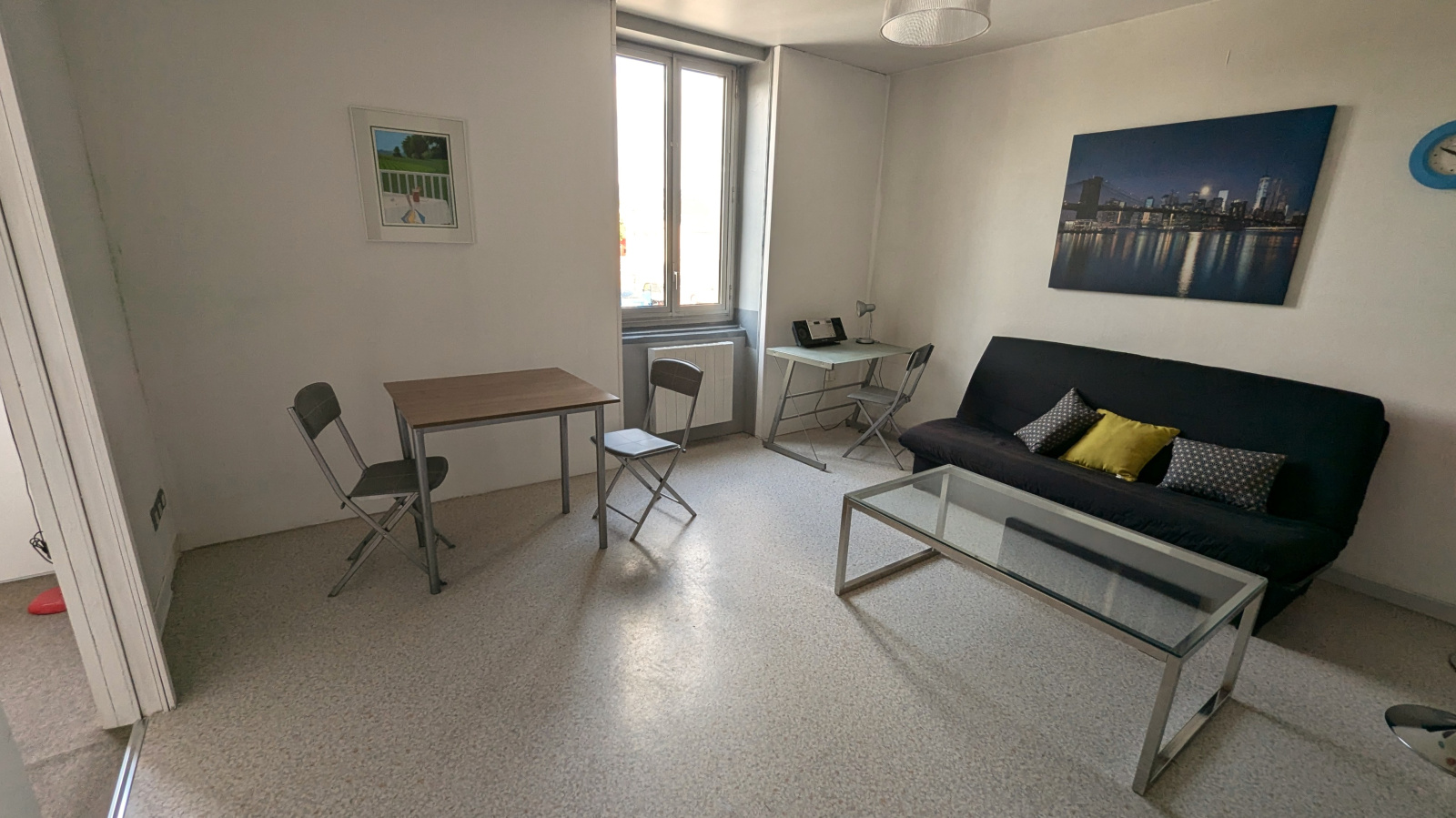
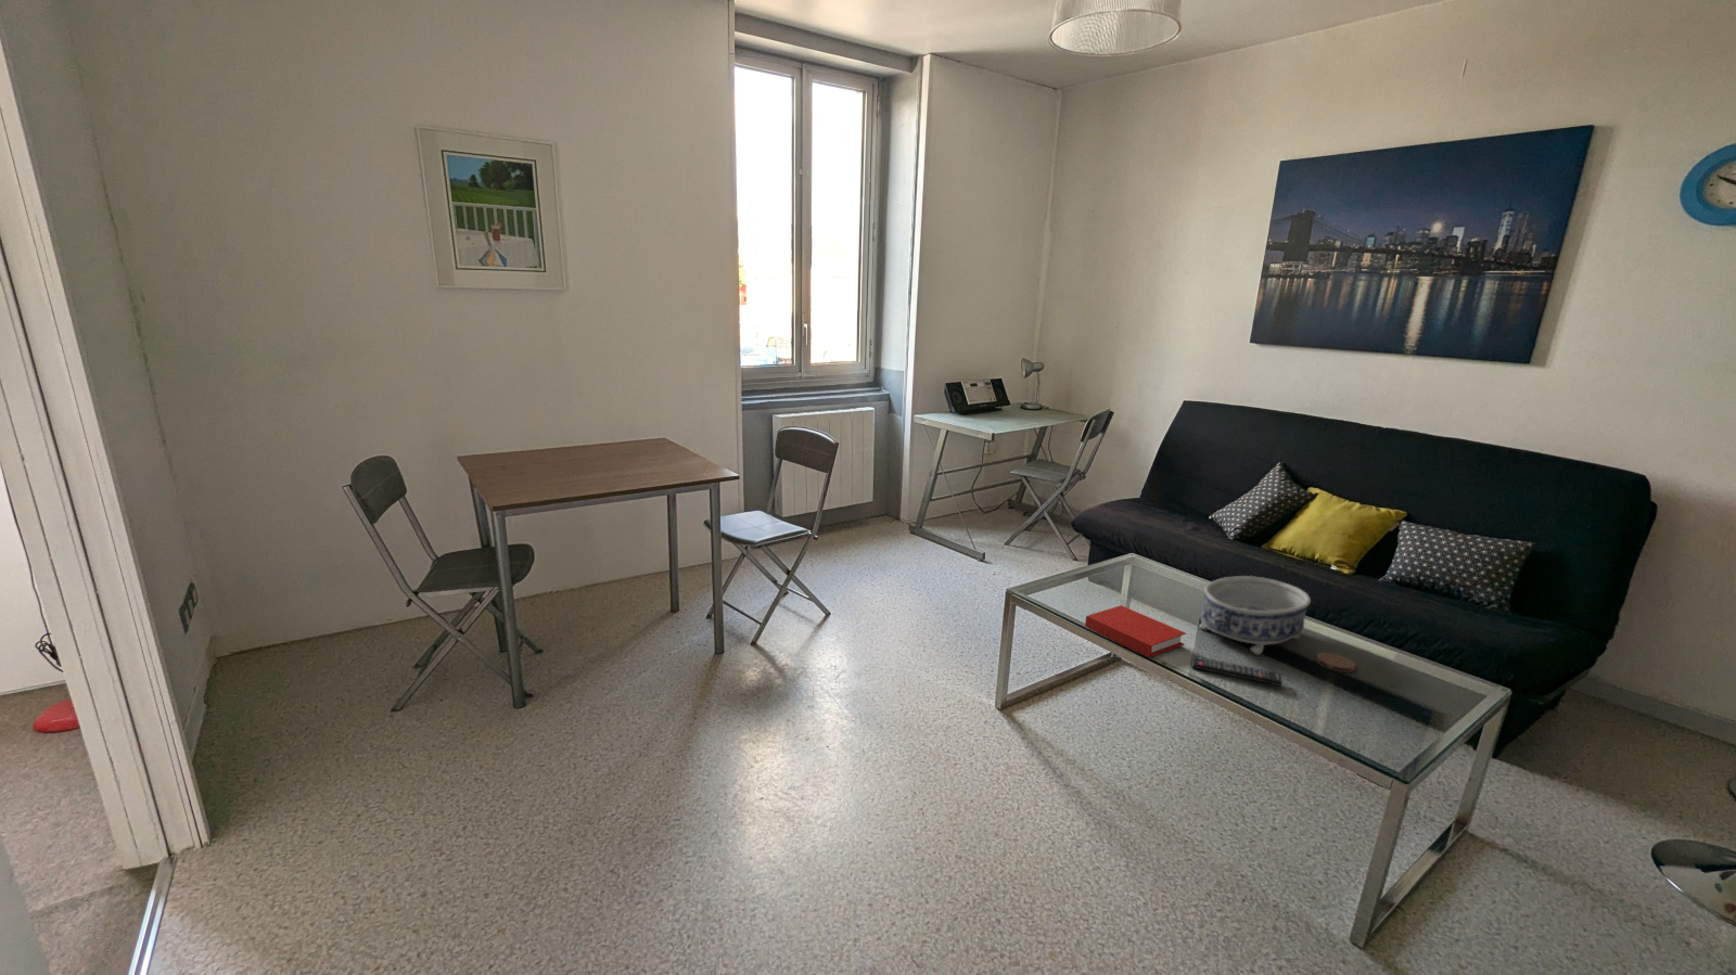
+ book [1084,604,1188,658]
+ coaster [1315,652,1357,673]
+ decorative bowl [1198,575,1312,656]
+ remote control [1191,656,1284,688]
